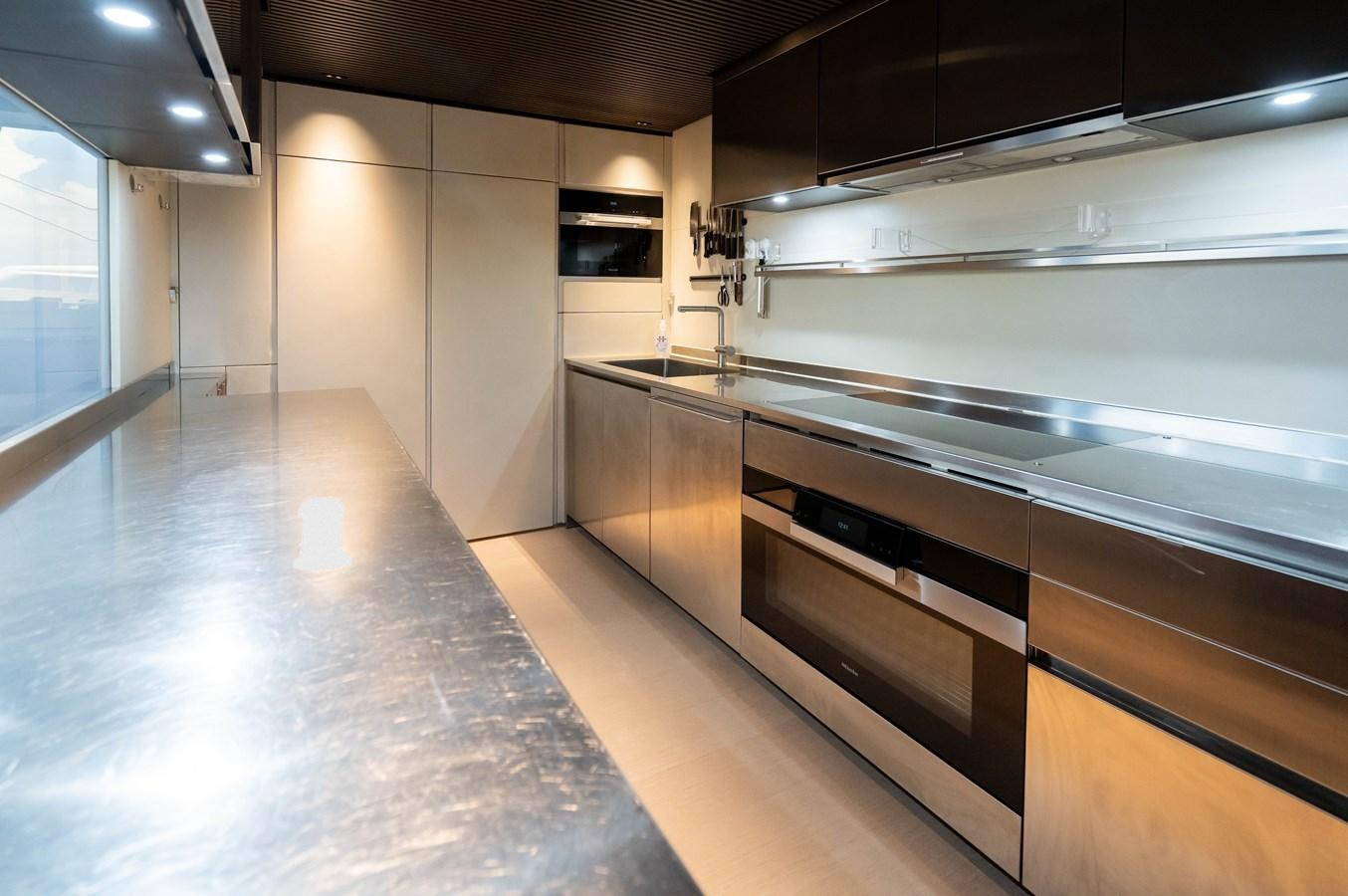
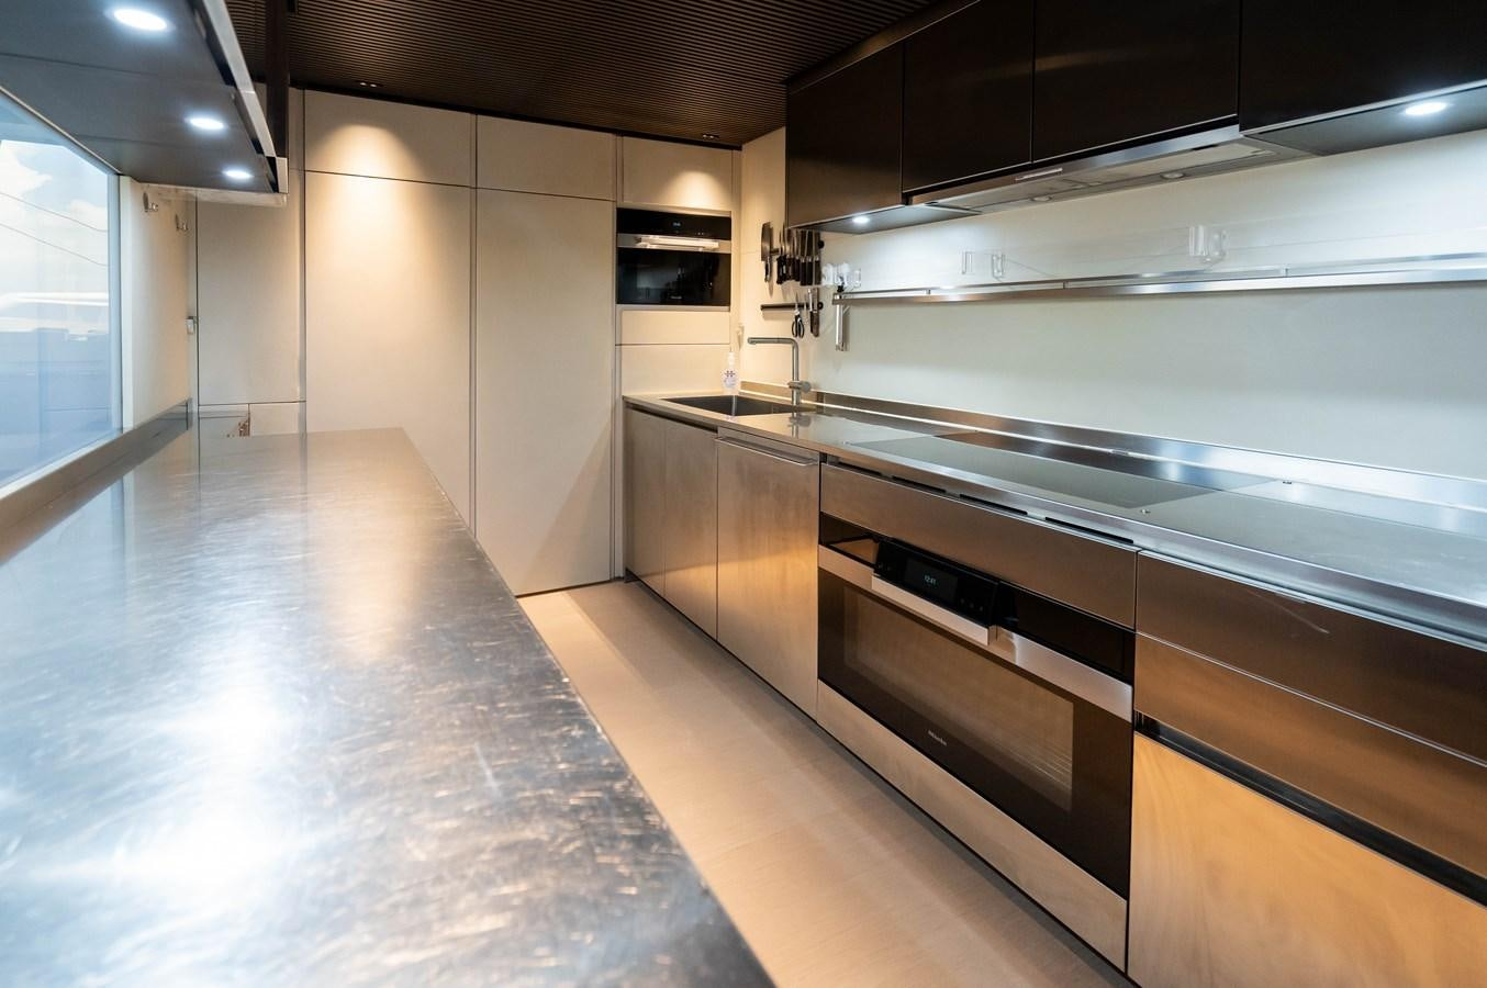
- salt shaker [292,496,353,571]
